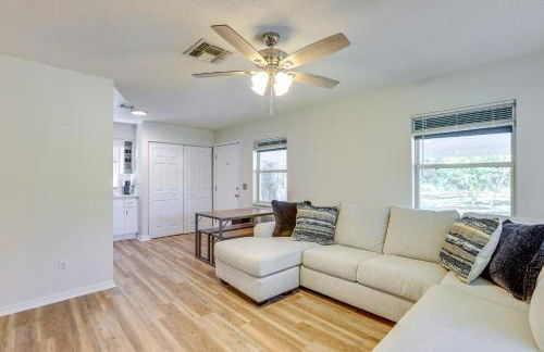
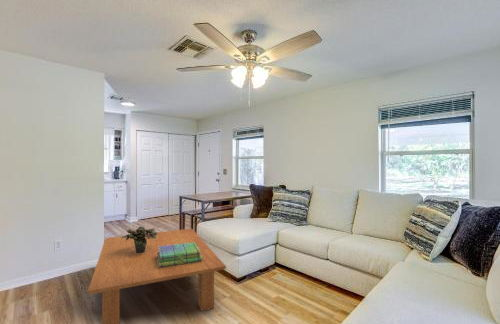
+ coffee table [87,228,227,324]
+ potted plant [122,226,158,253]
+ stack of books [157,242,202,268]
